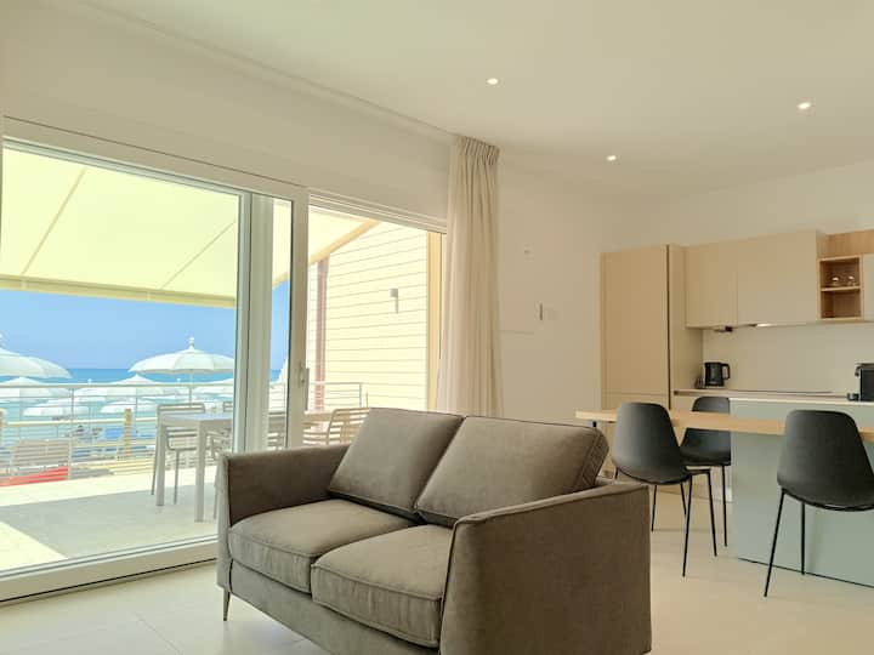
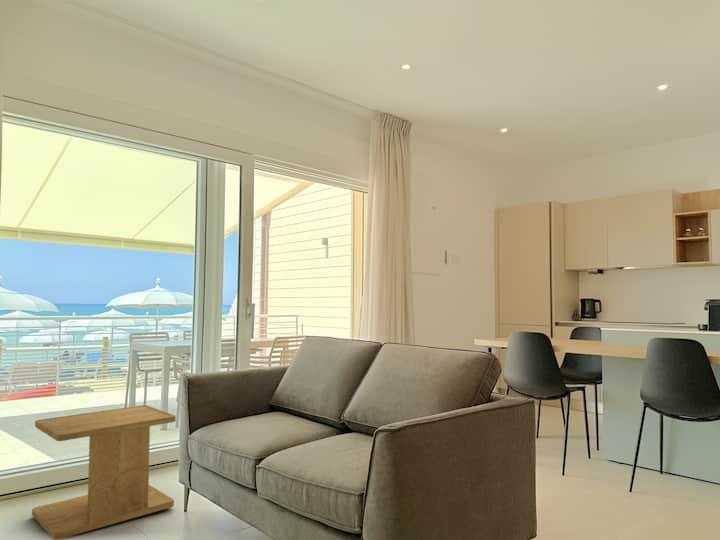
+ side table [31,404,177,540]
